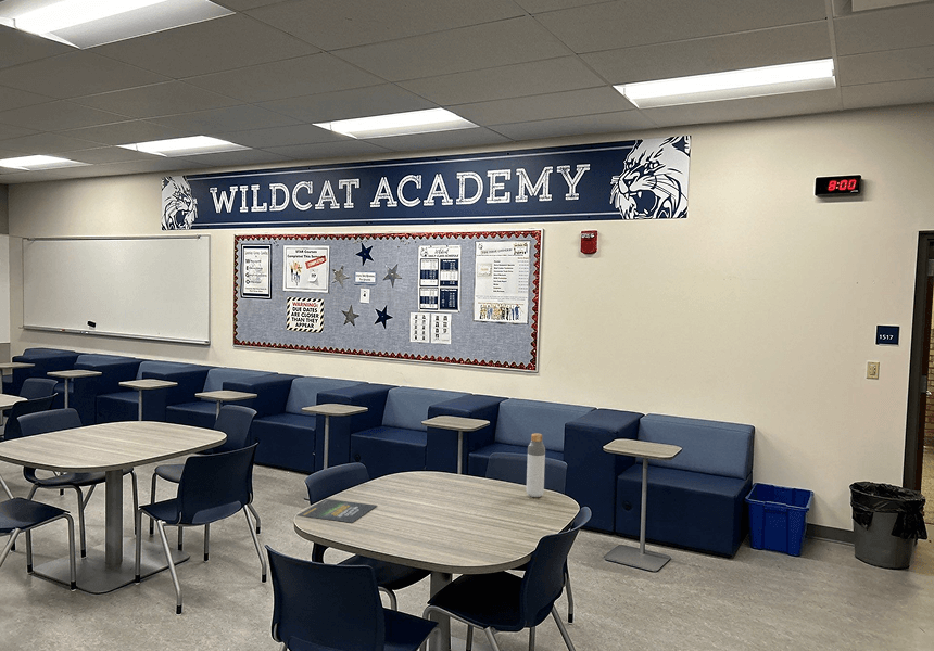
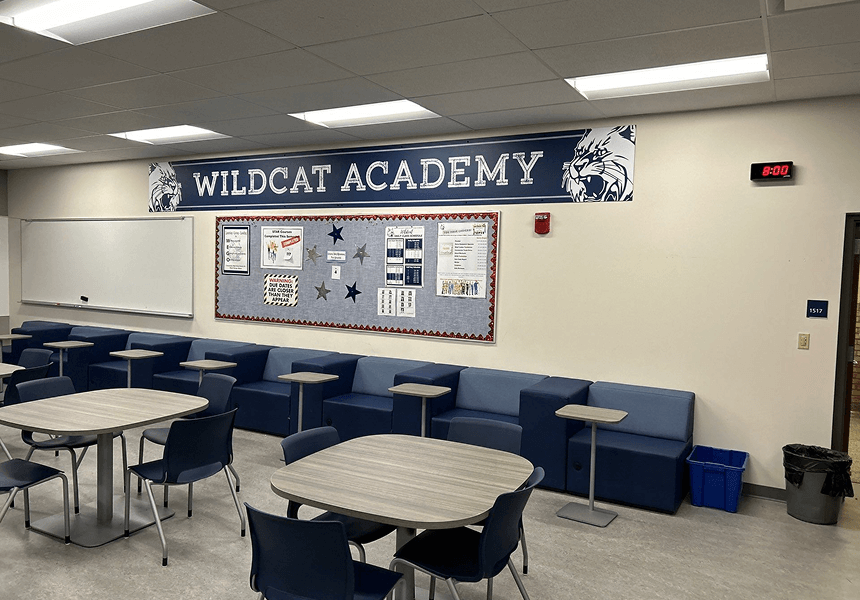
- bottle [526,432,546,498]
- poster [296,498,378,524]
